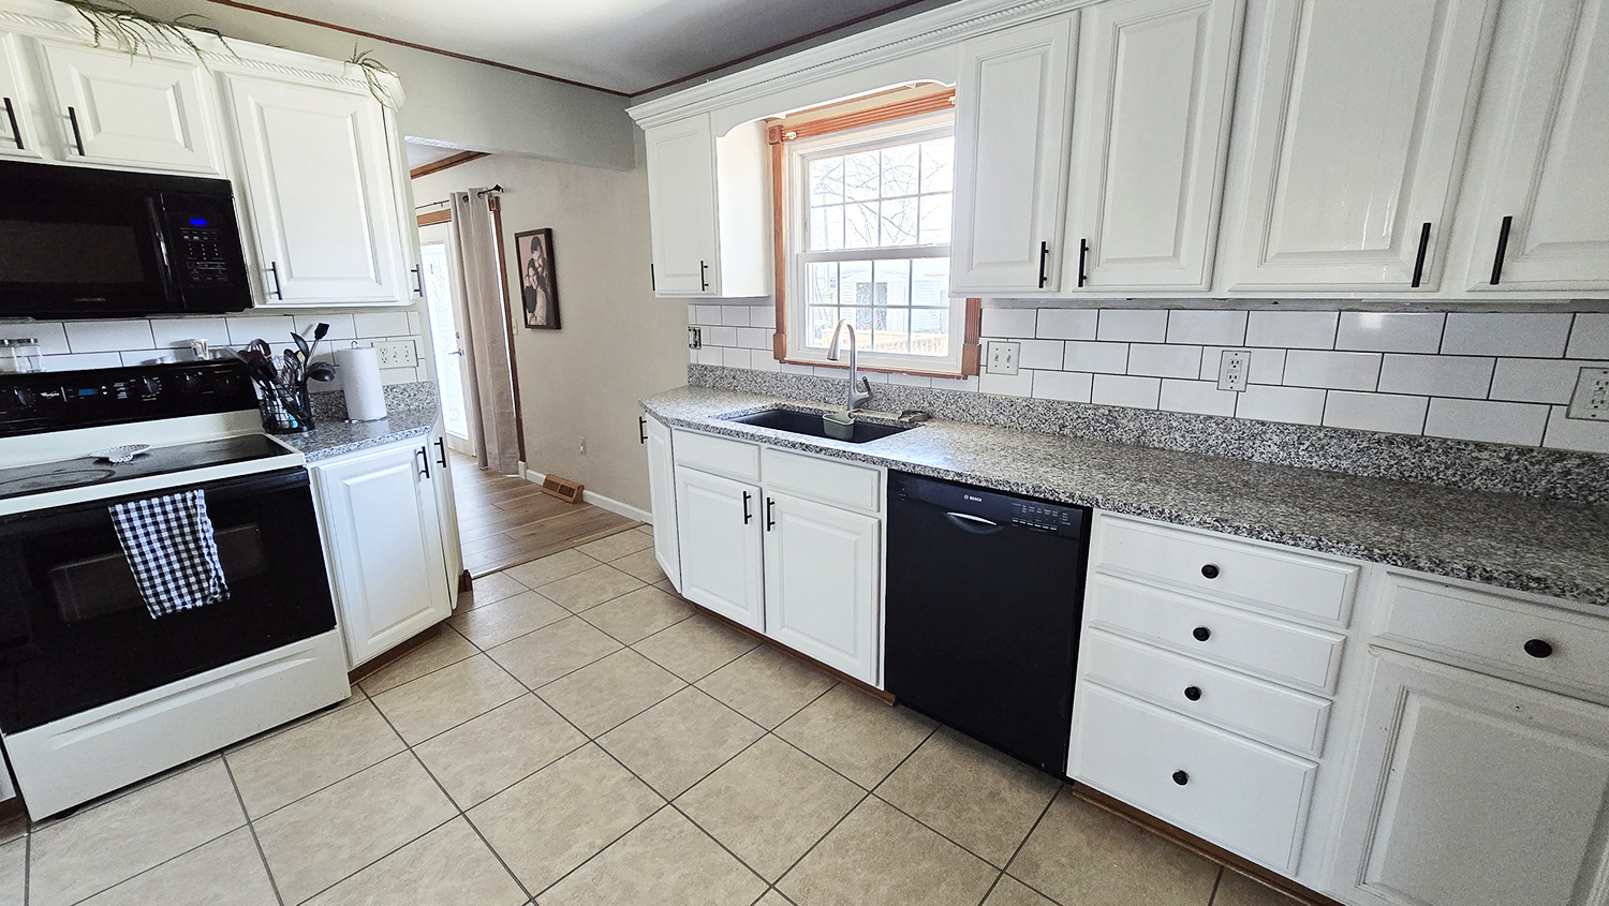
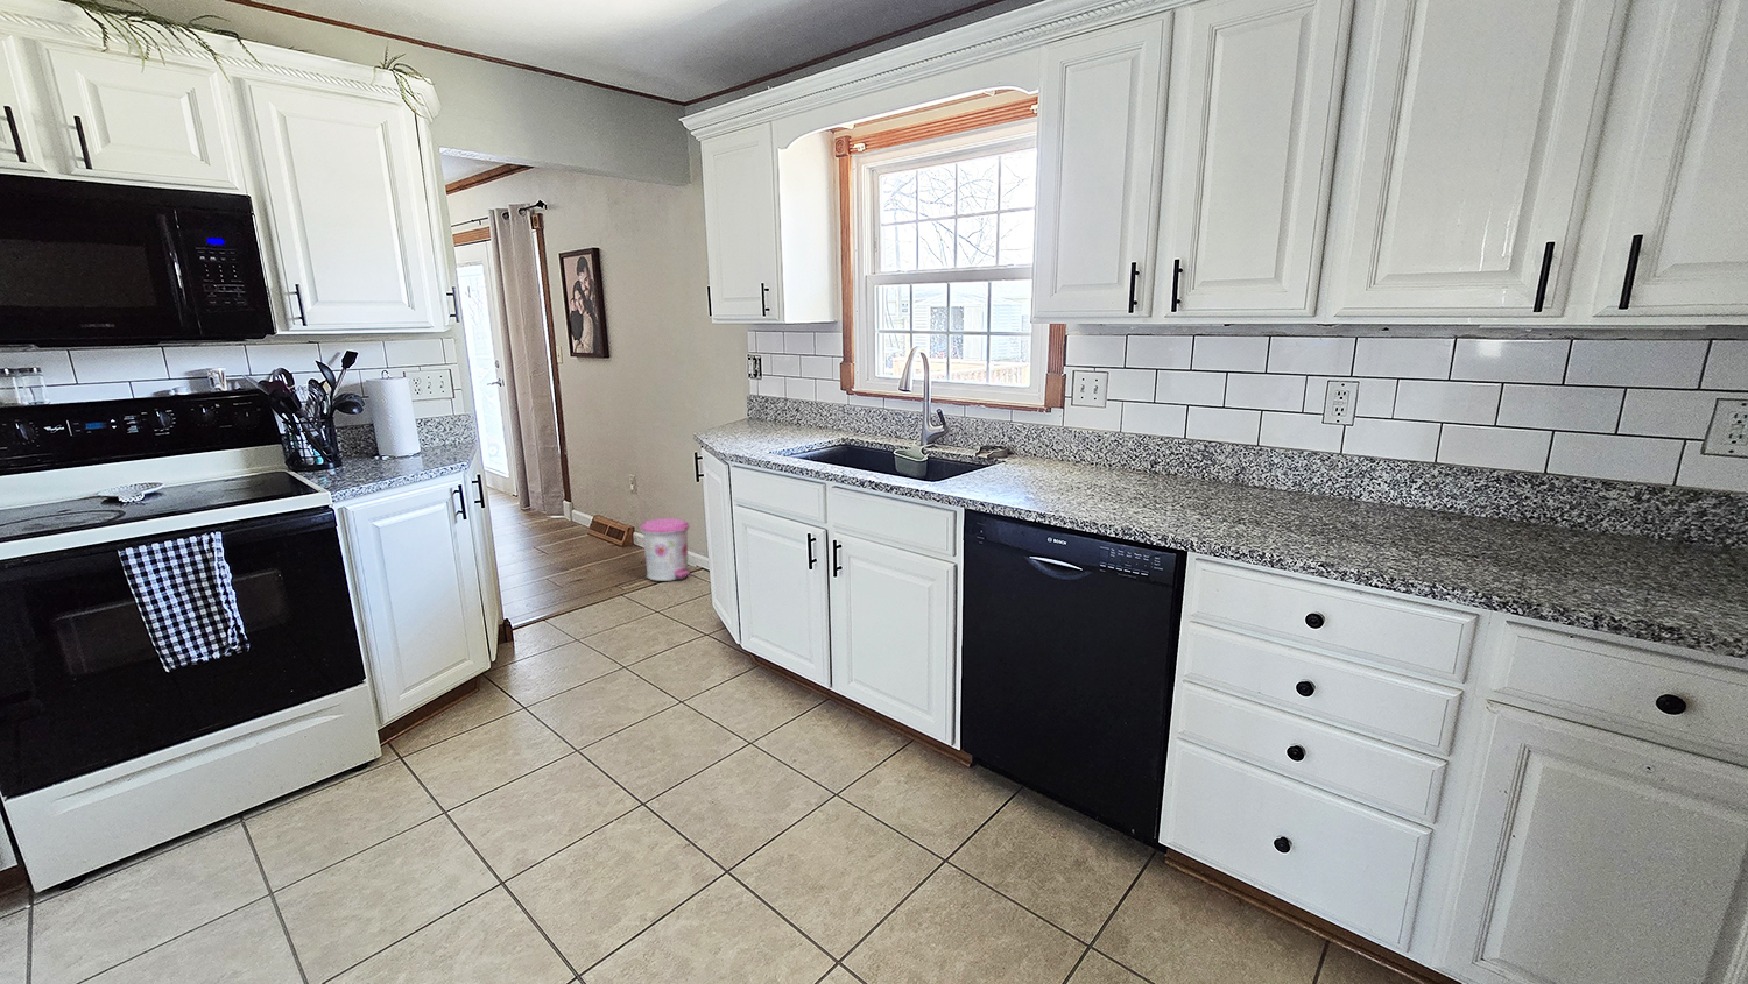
+ trash can [640,517,692,582]
